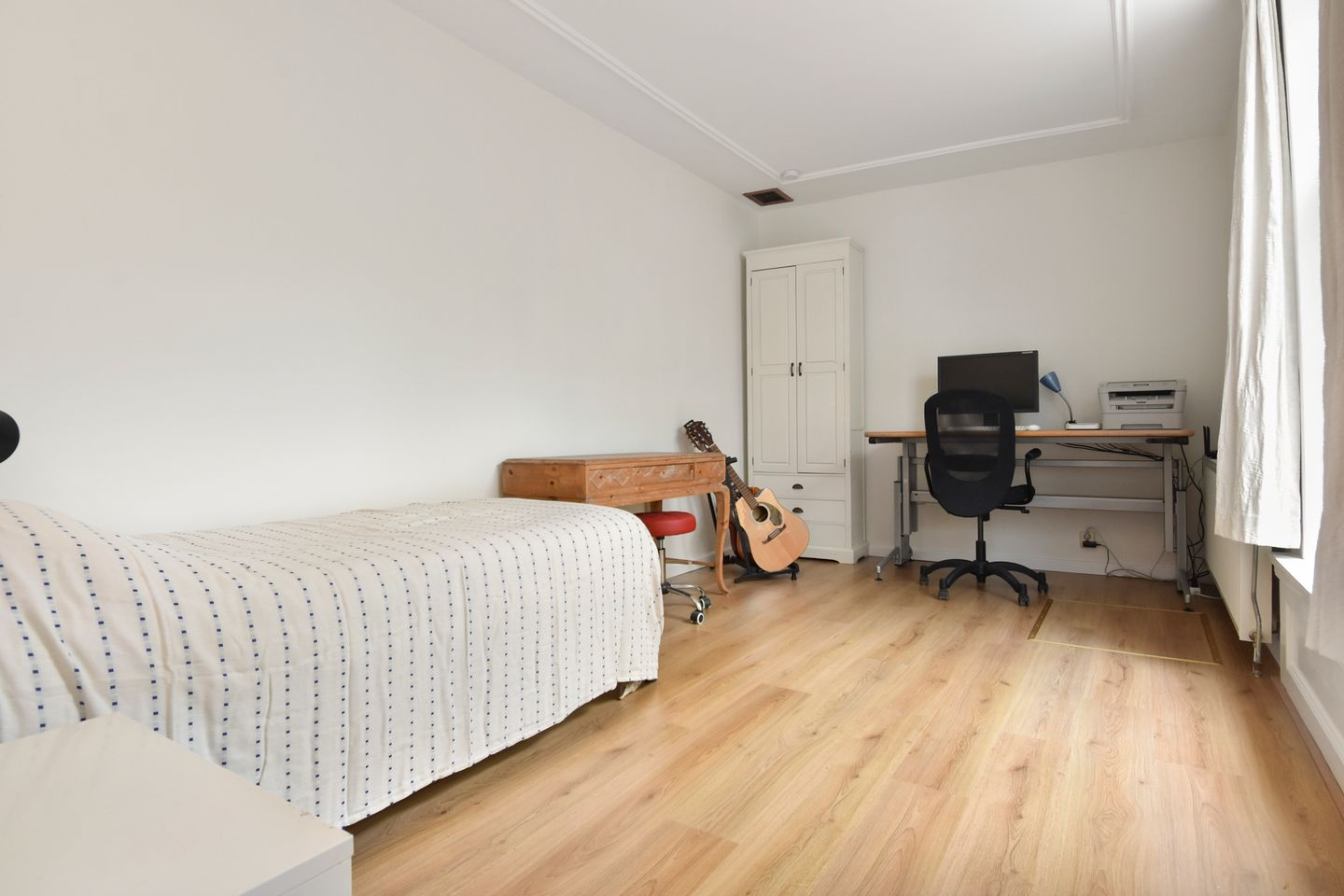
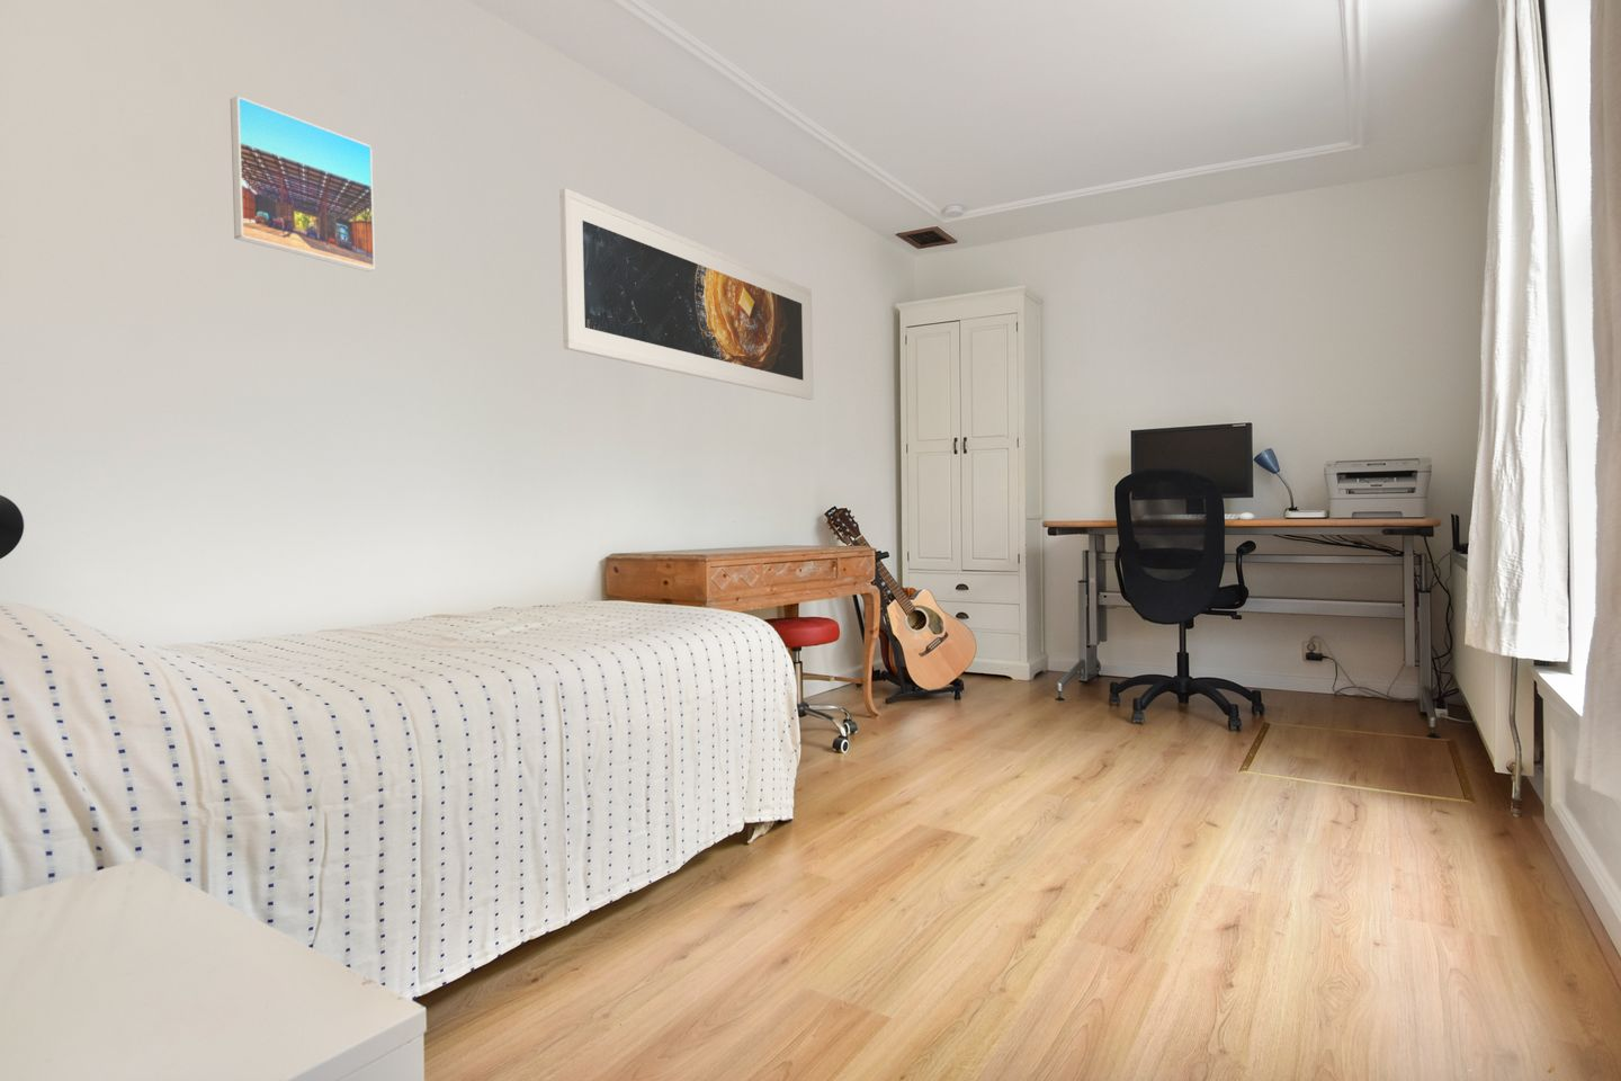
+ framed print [229,94,376,273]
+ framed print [558,187,815,401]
